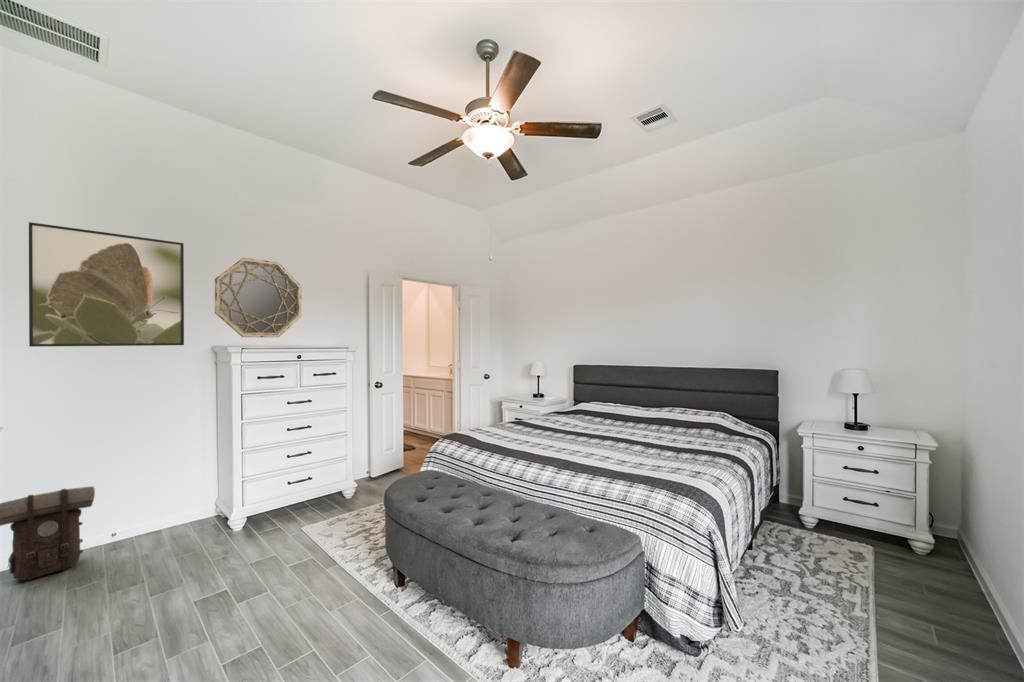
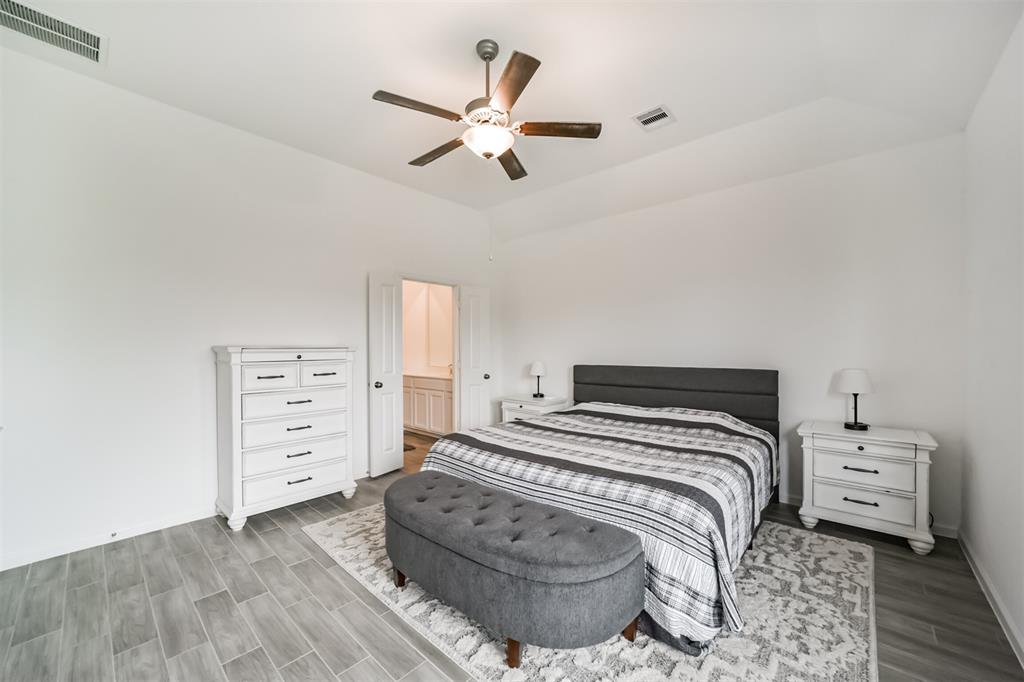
- backpack [0,486,96,581]
- home mirror [214,257,302,338]
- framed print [28,221,185,348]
